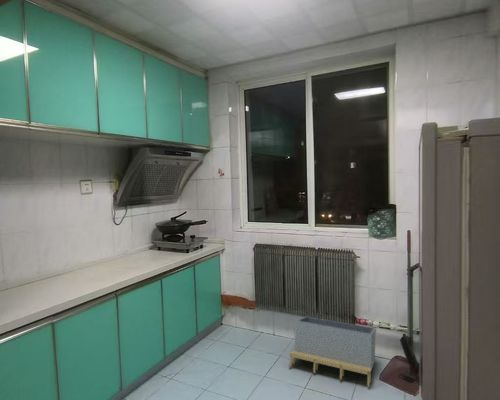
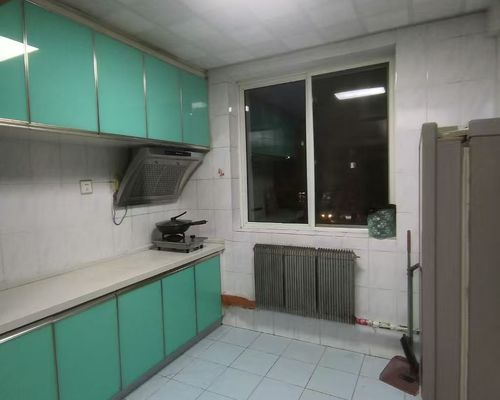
- storage bin [288,316,376,387]
